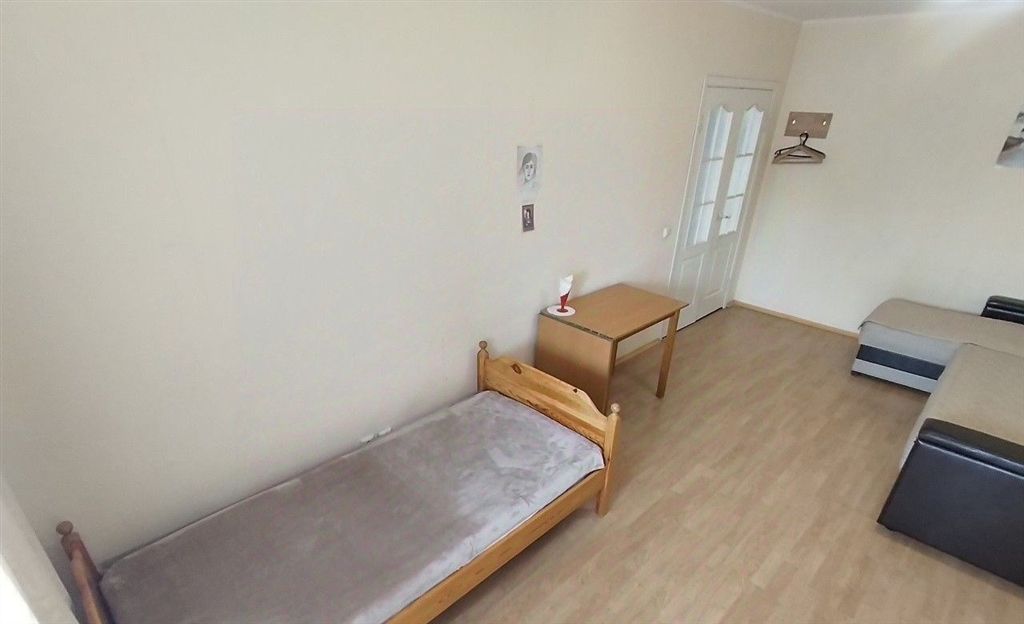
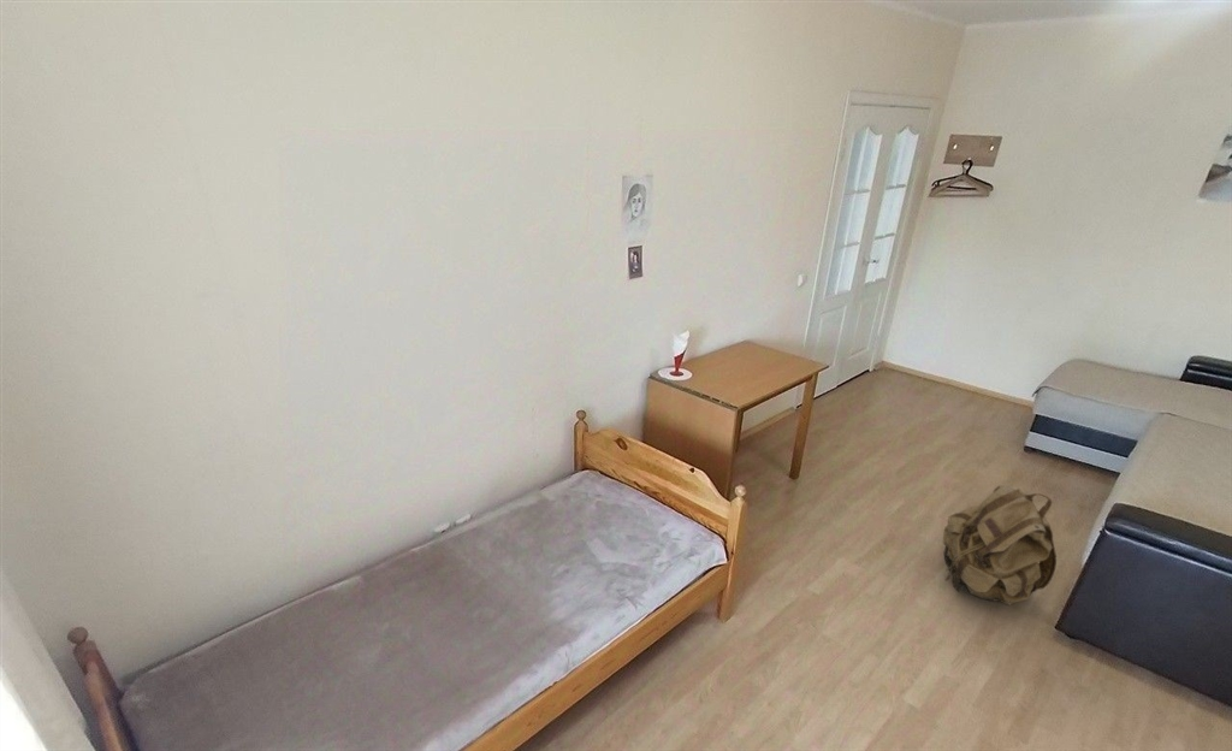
+ backpack [941,484,1058,607]
